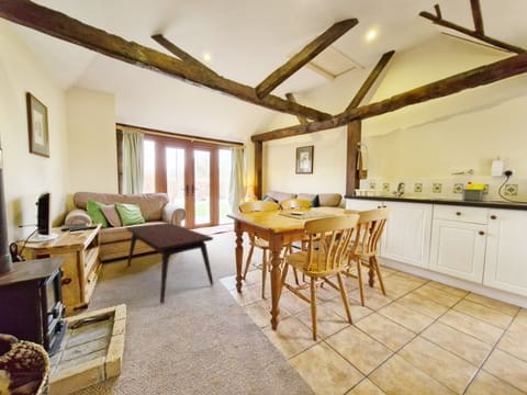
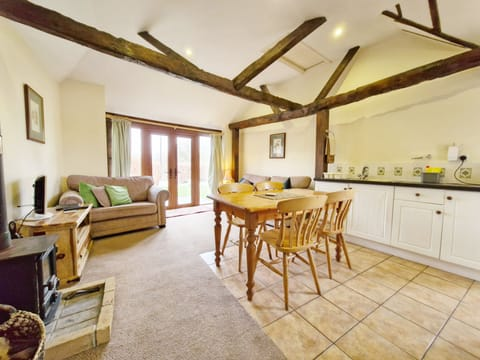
- coffee table [125,222,214,304]
